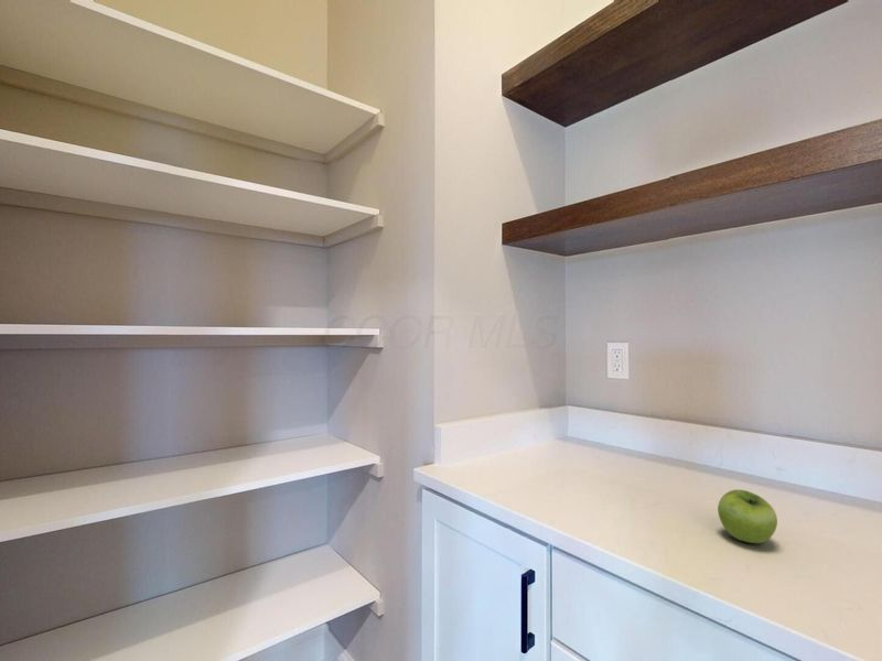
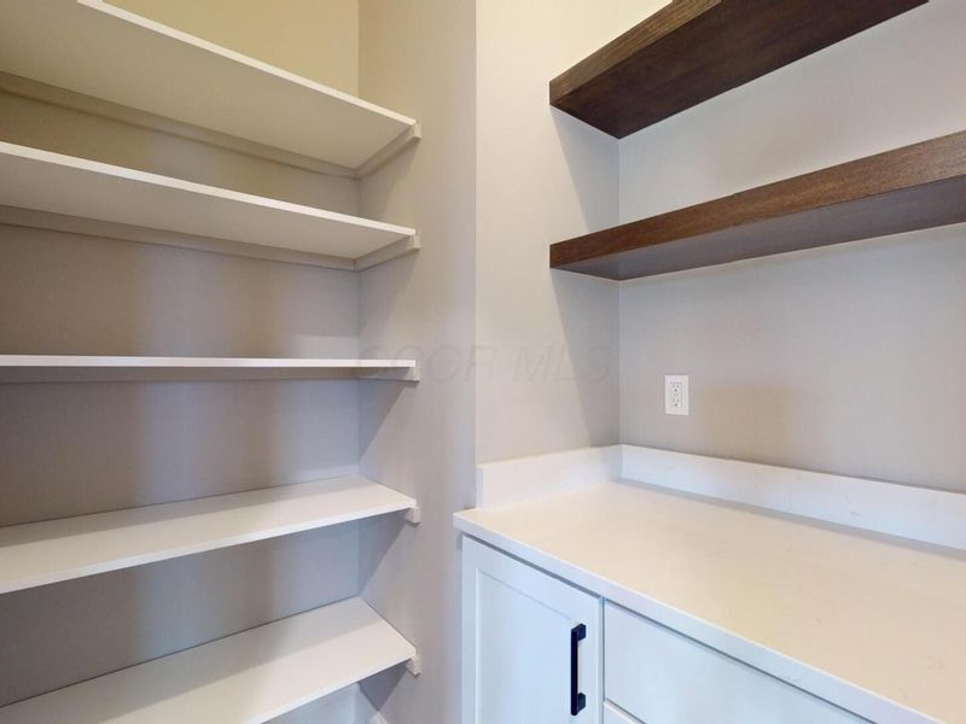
- fruit [717,489,778,544]
